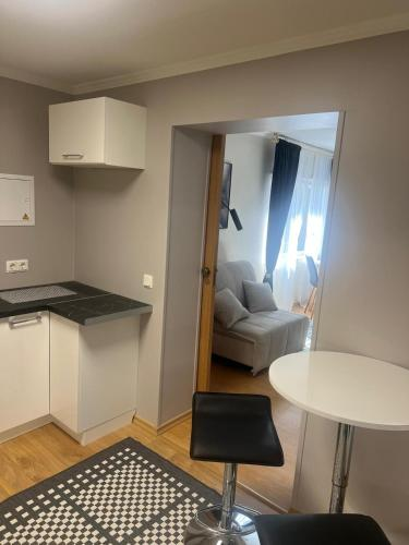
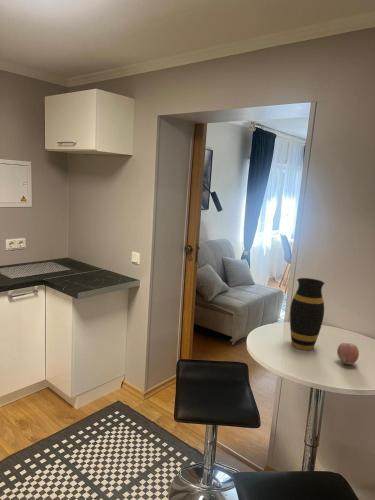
+ vase [289,277,326,351]
+ fruit [336,342,360,366]
